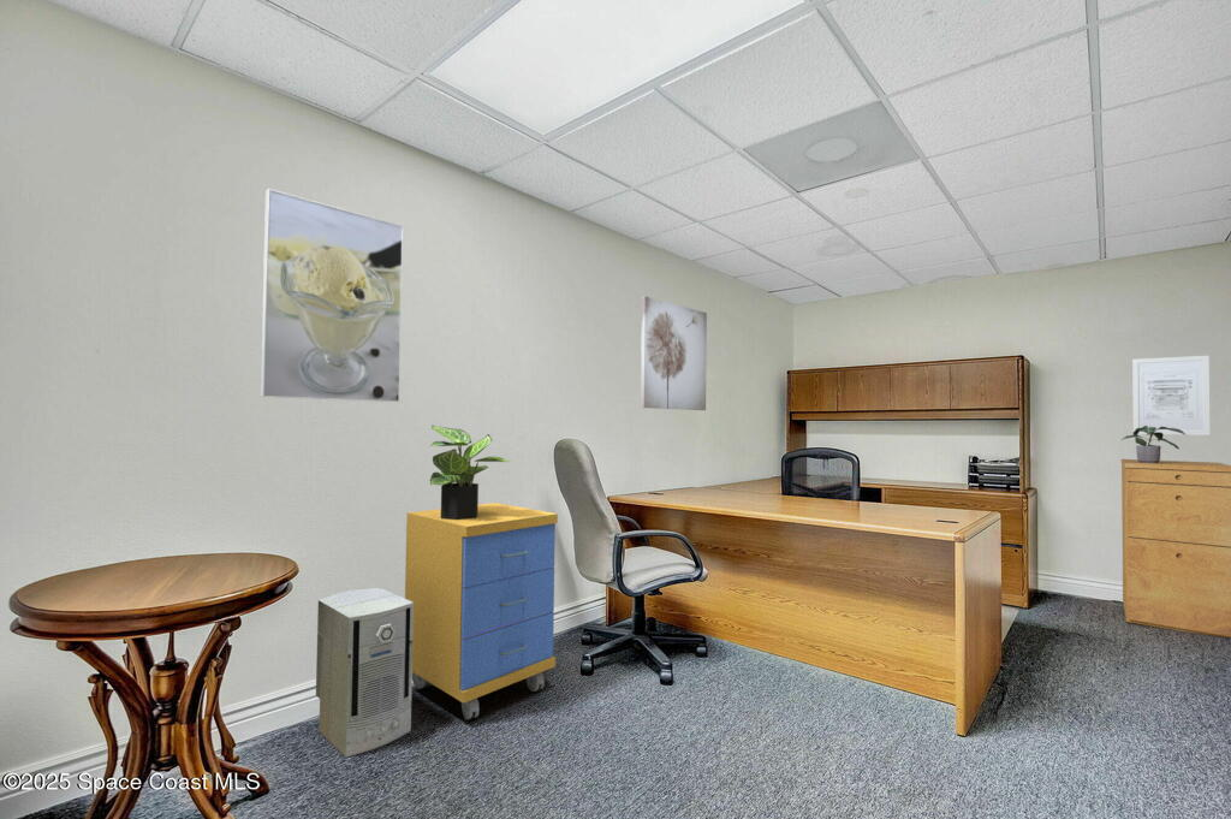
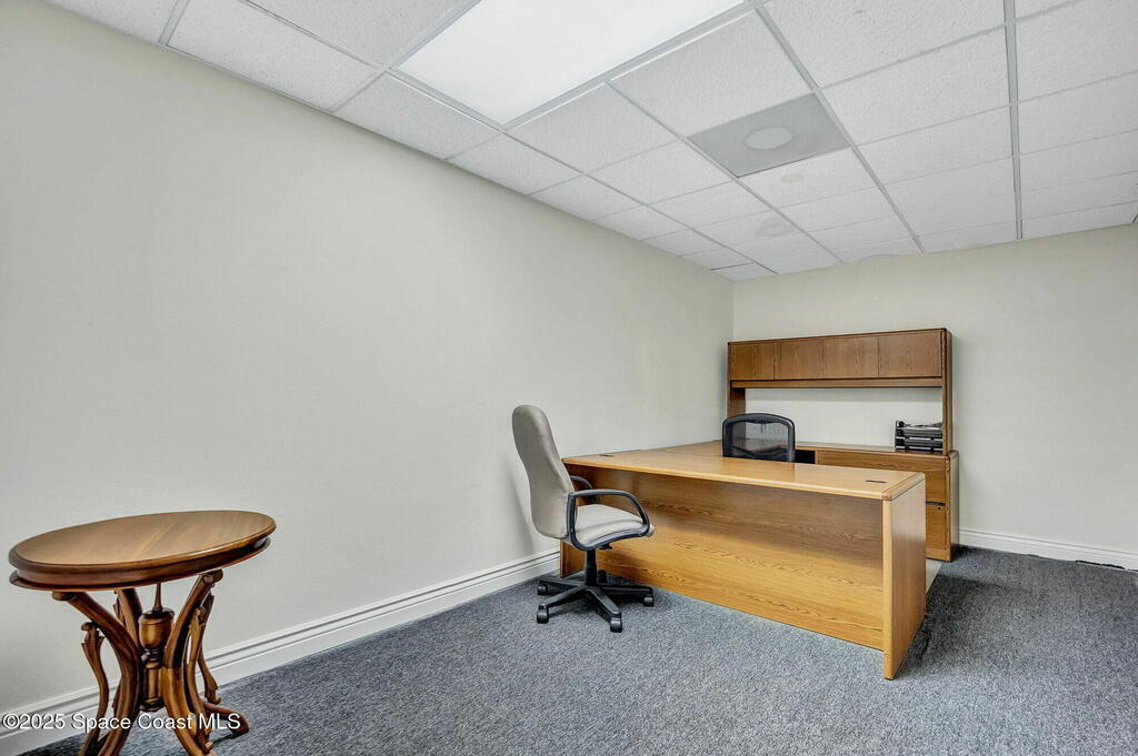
- wall art [640,295,708,411]
- potted plant [1120,426,1187,463]
- potted plant [428,425,511,520]
- air purifier [315,587,414,758]
- filing cabinet [1120,458,1231,640]
- storage cabinet [404,502,559,720]
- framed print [260,188,404,403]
- wall art [1131,355,1211,437]
